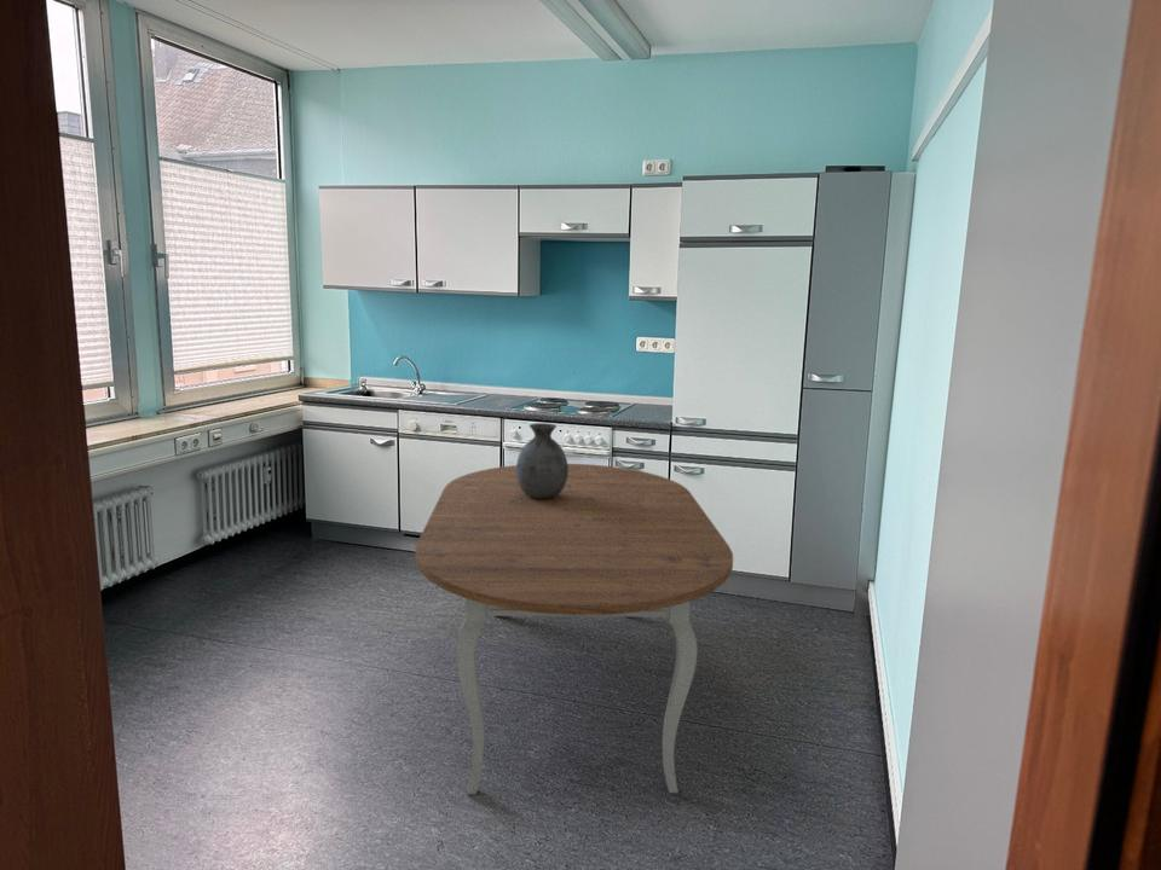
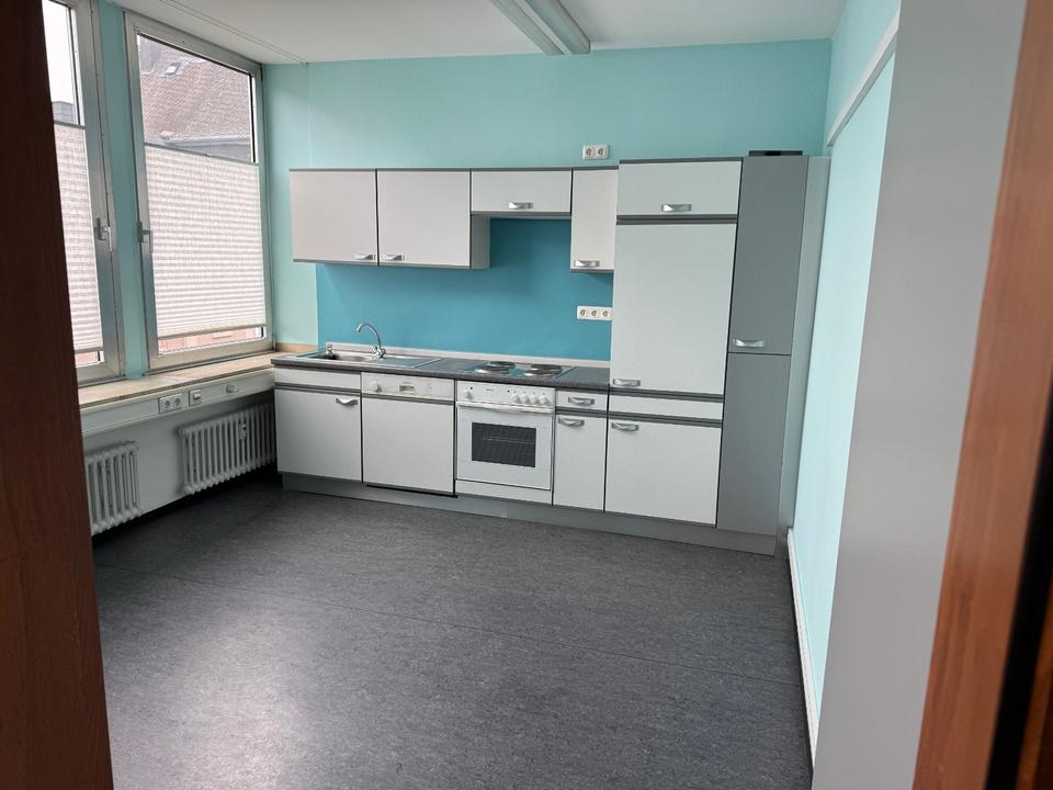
- dining table [415,463,734,795]
- vase [515,422,568,499]
